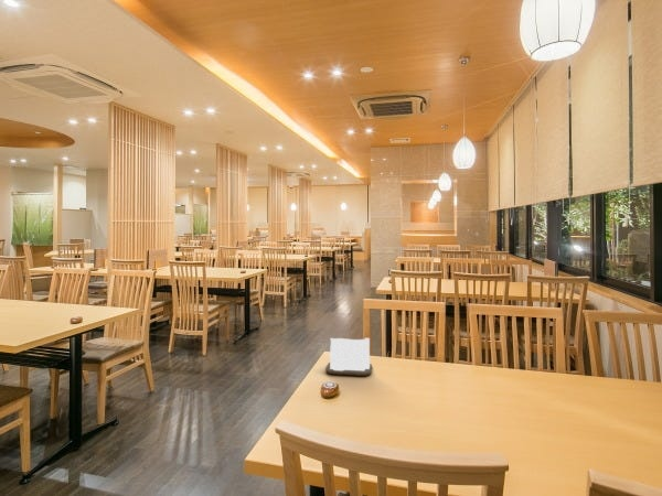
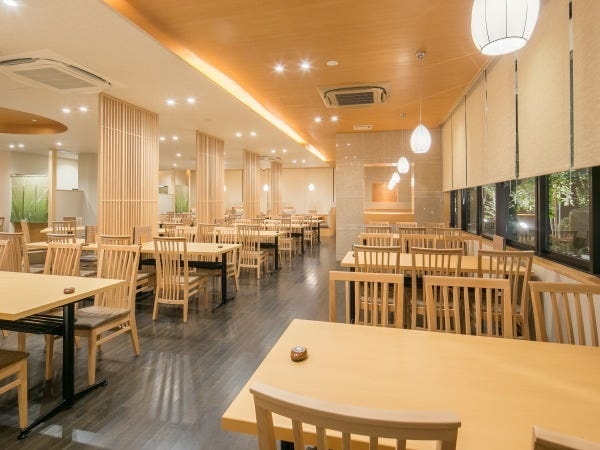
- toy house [324,337,373,377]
